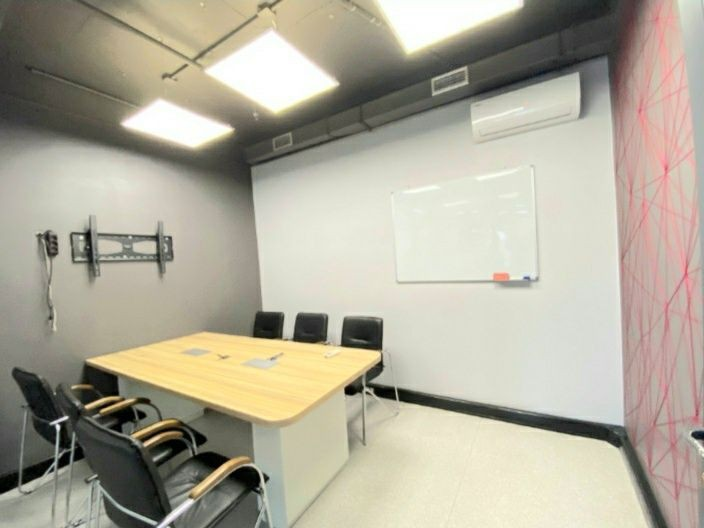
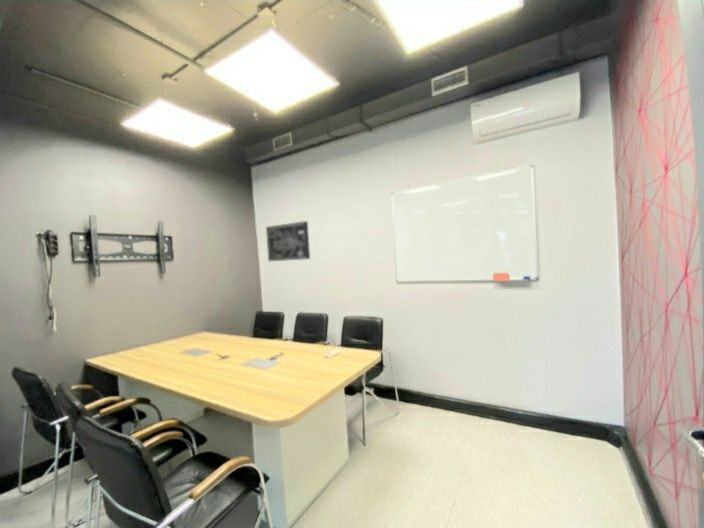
+ wall art [265,220,311,262]
